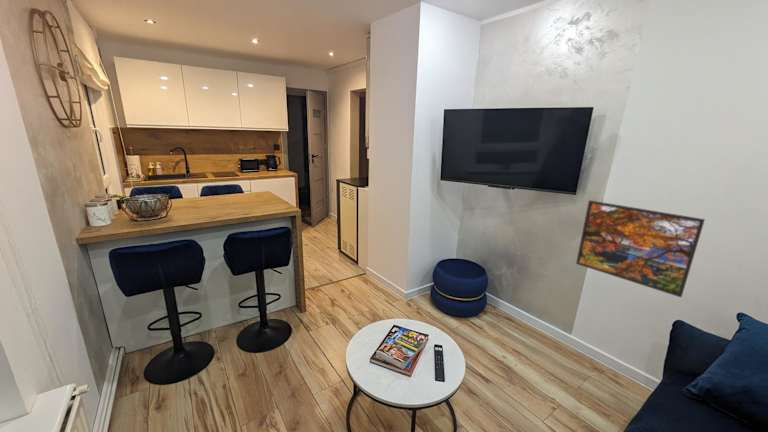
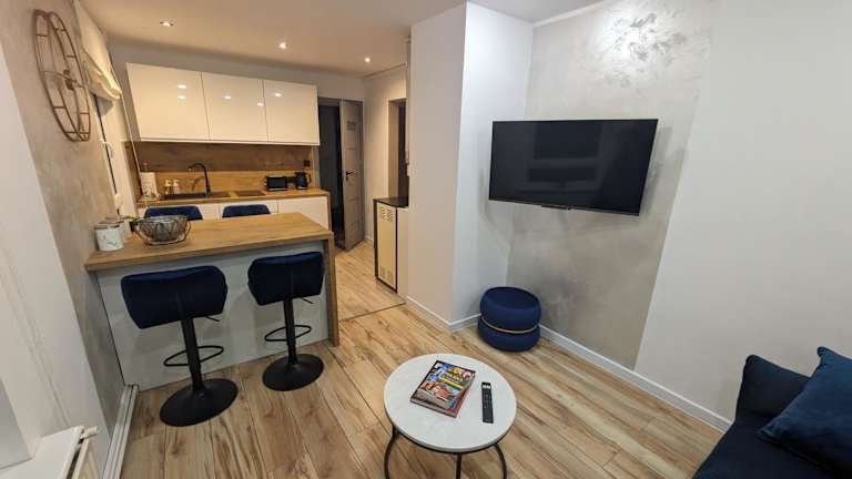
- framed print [575,199,706,298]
